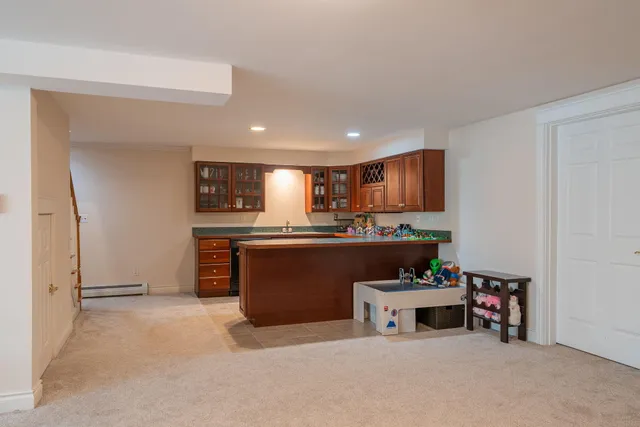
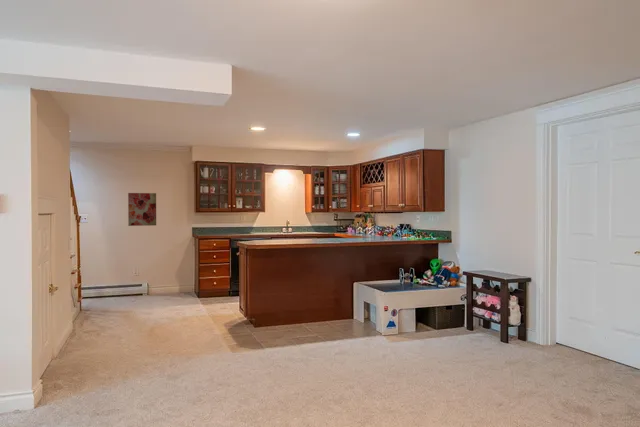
+ wall art [127,192,157,227]
